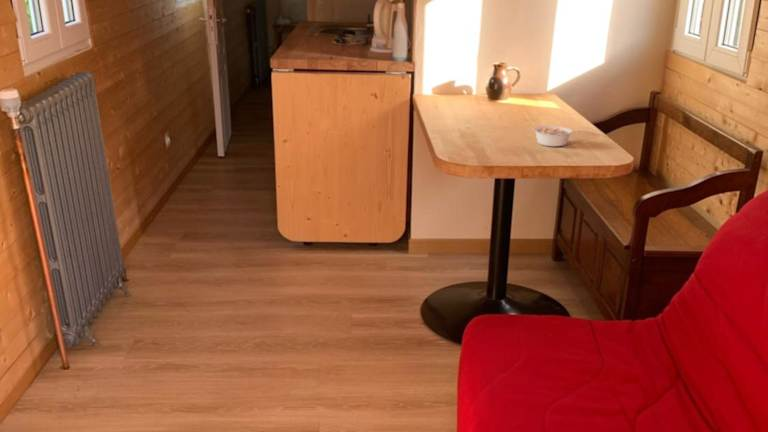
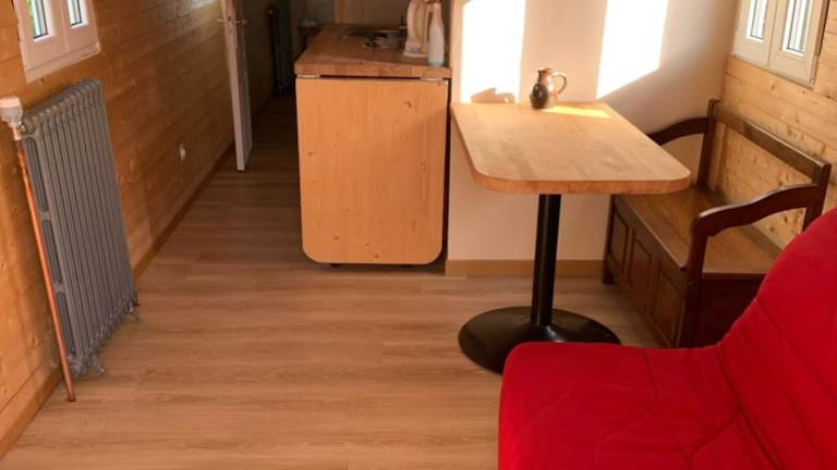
- legume [532,125,580,148]
